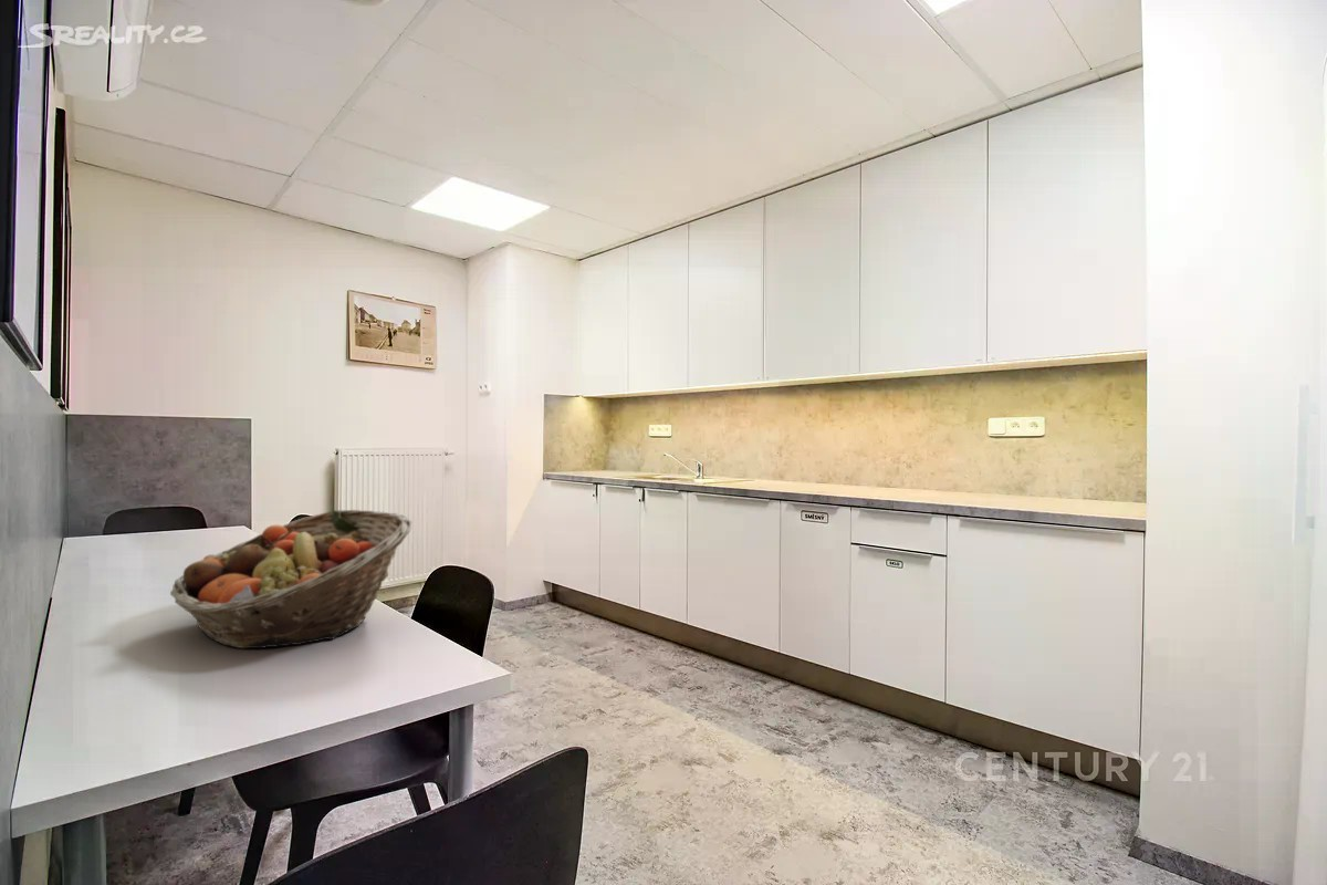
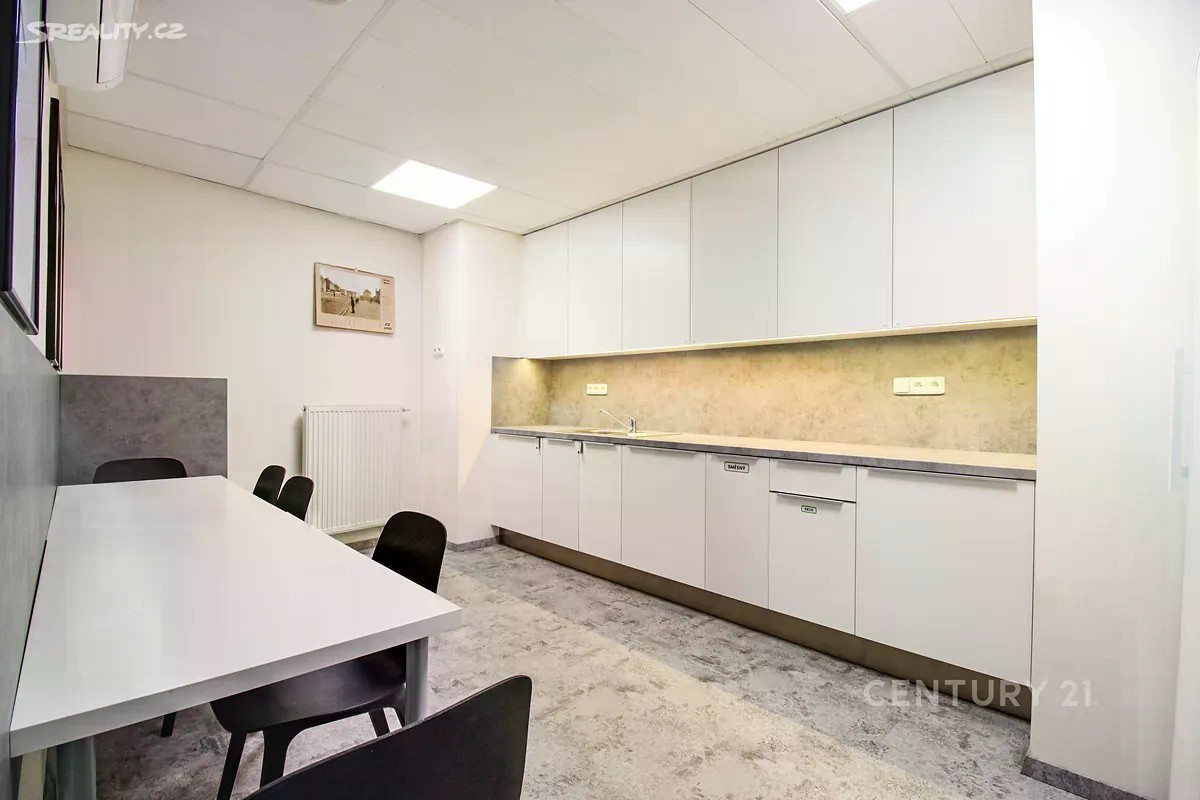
- fruit basket [169,509,414,649]
